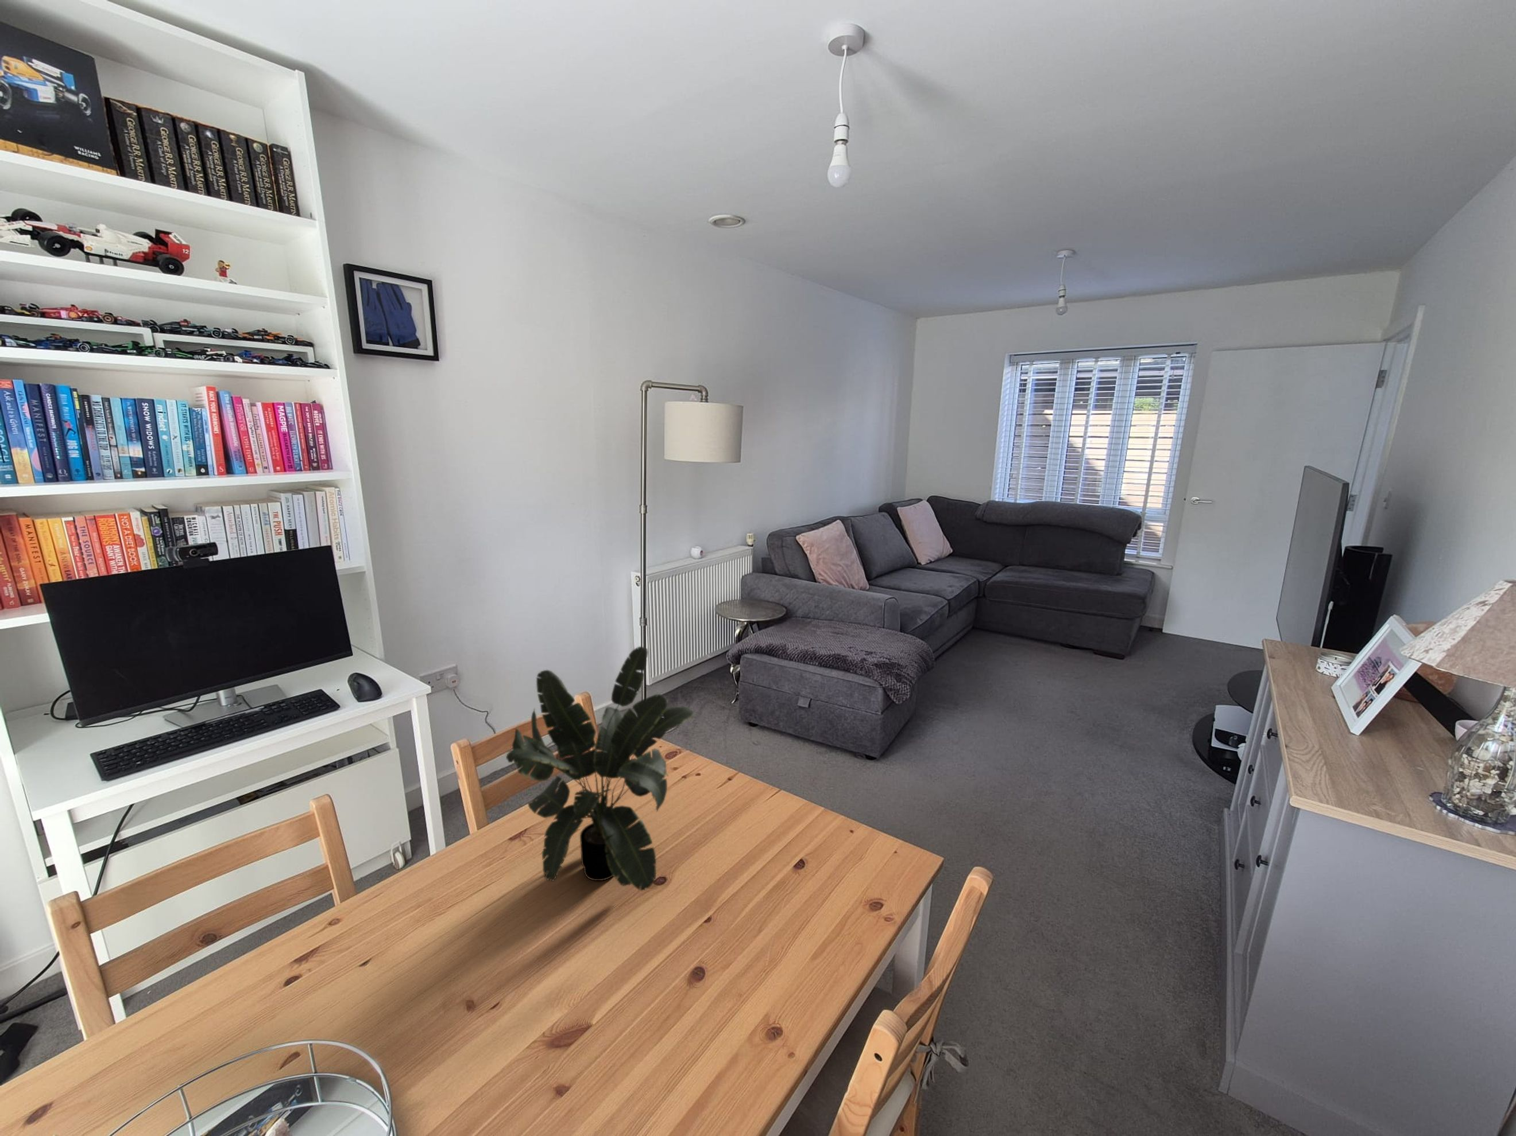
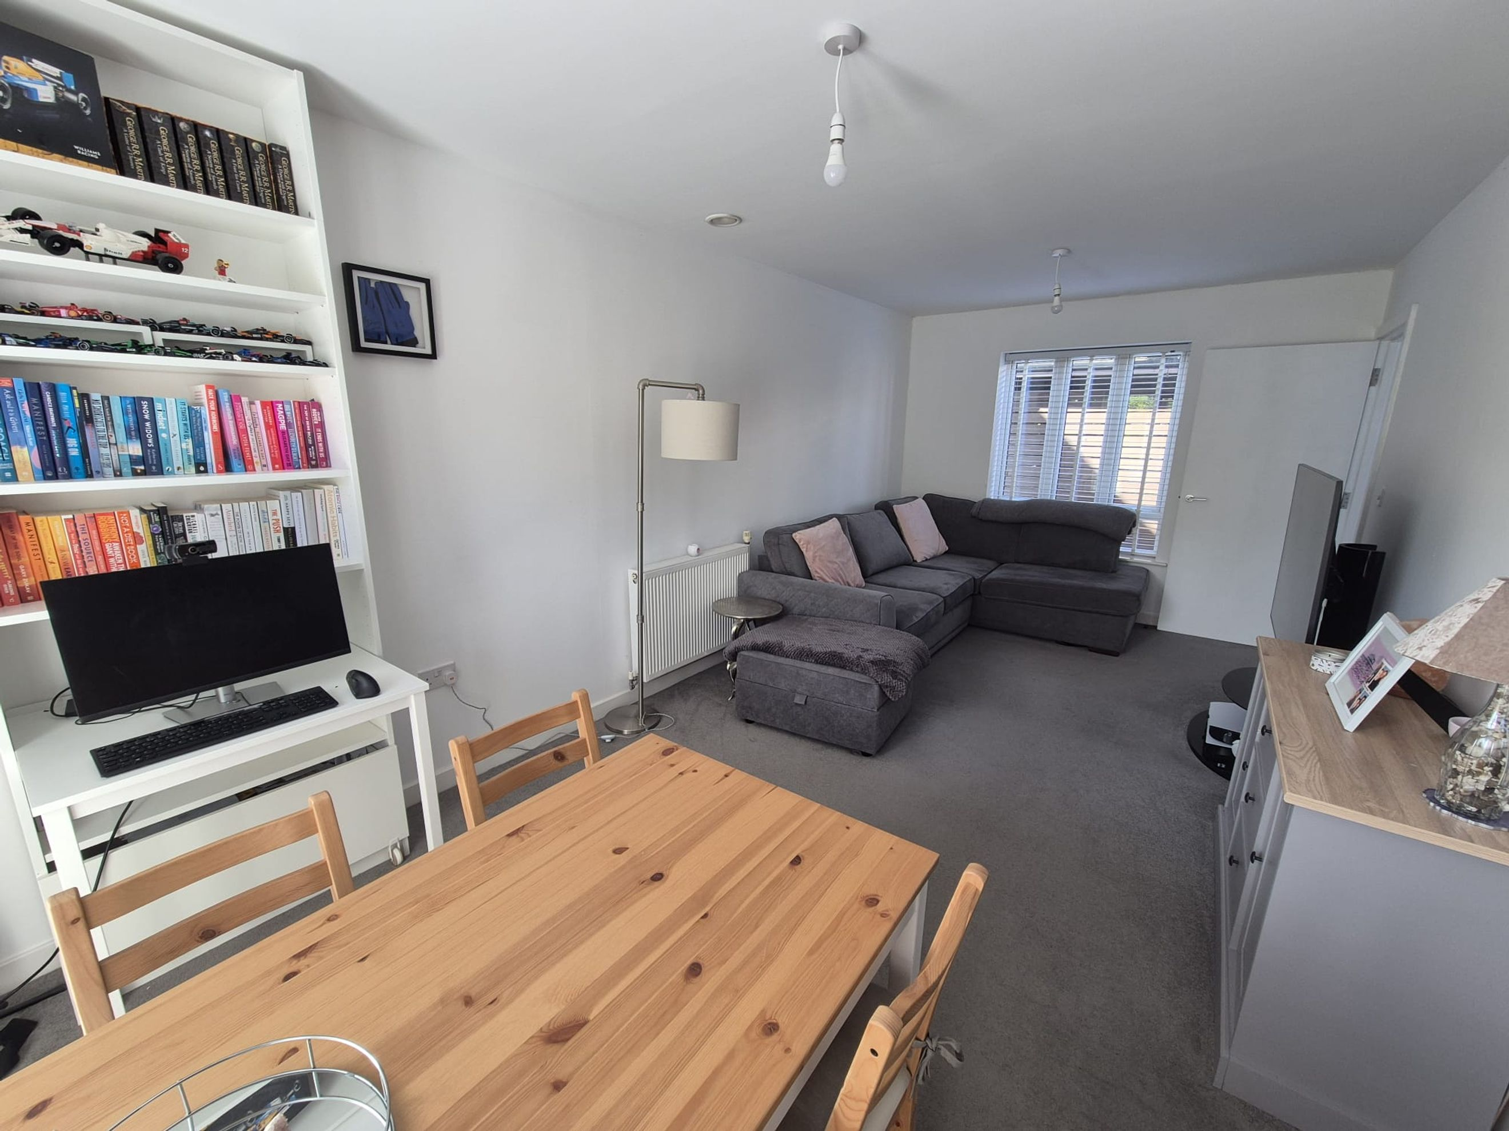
- potted plant [505,646,696,891]
